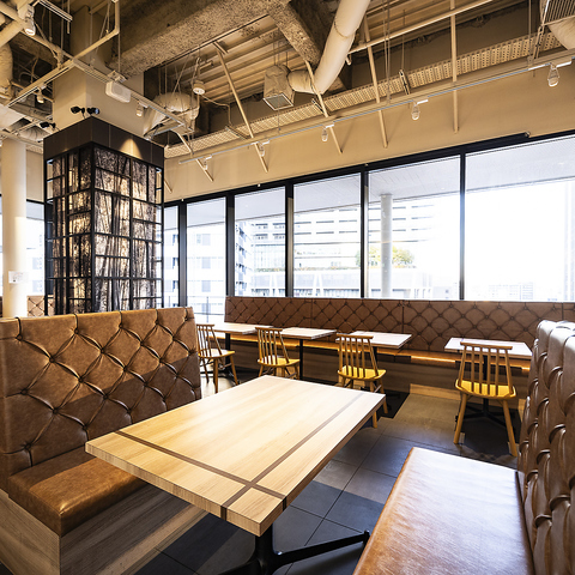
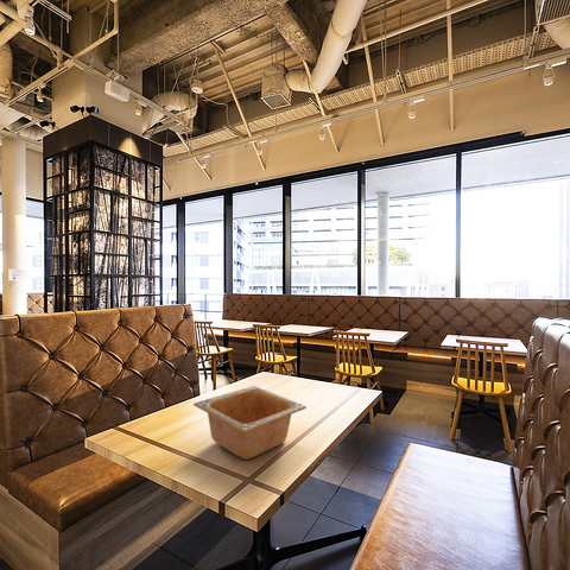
+ serving bowl [192,385,308,461]
